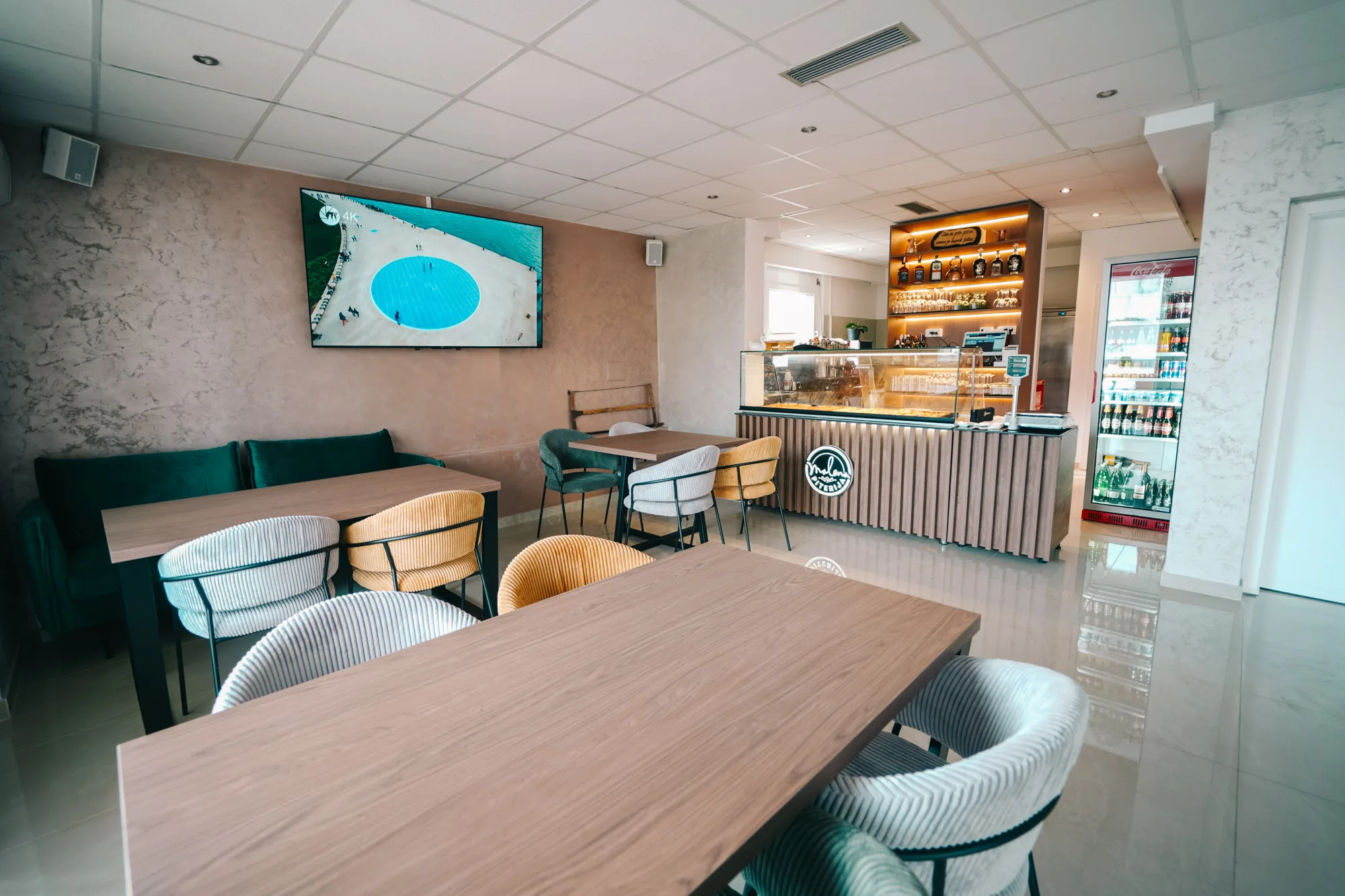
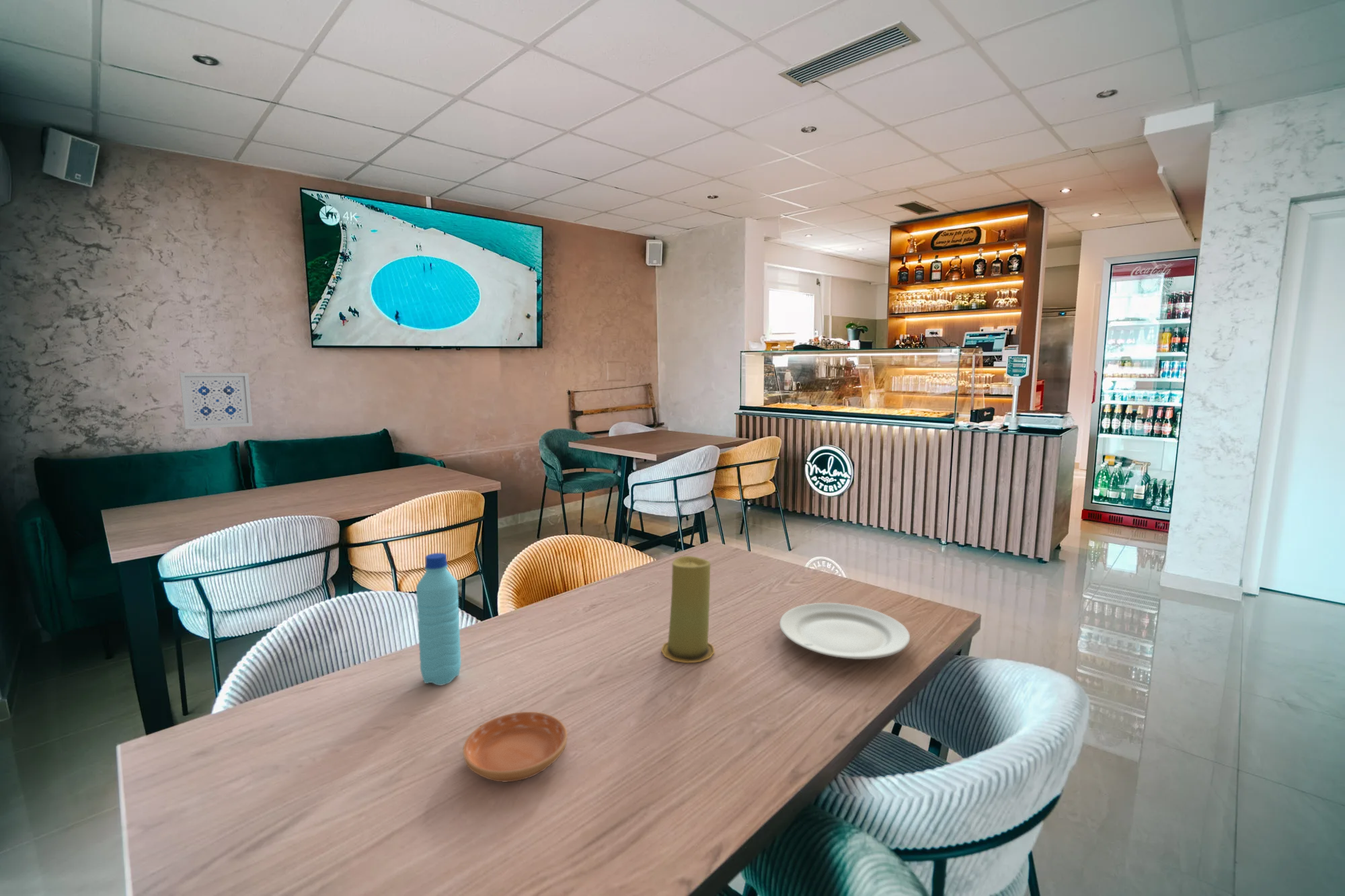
+ candle [660,555,716,663]
+ water bottle [416,553,462,686]
+ saucer [462,711,568,782]
+ chinaware [779,602,911,660]
+ wall art [179,372,254,430]
